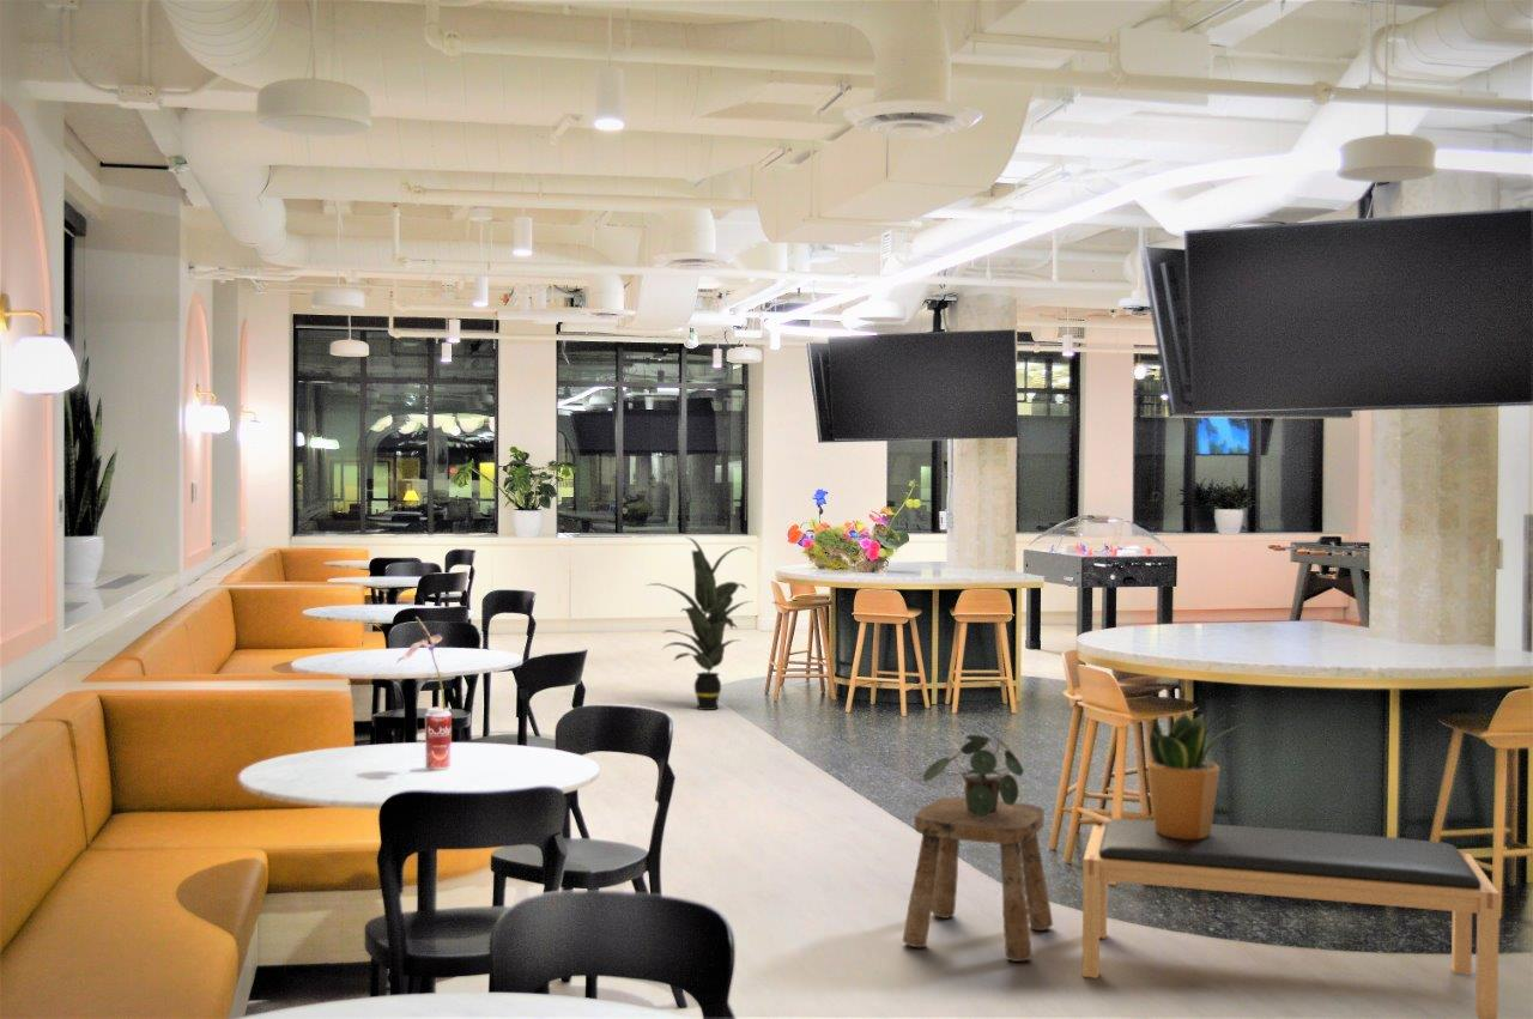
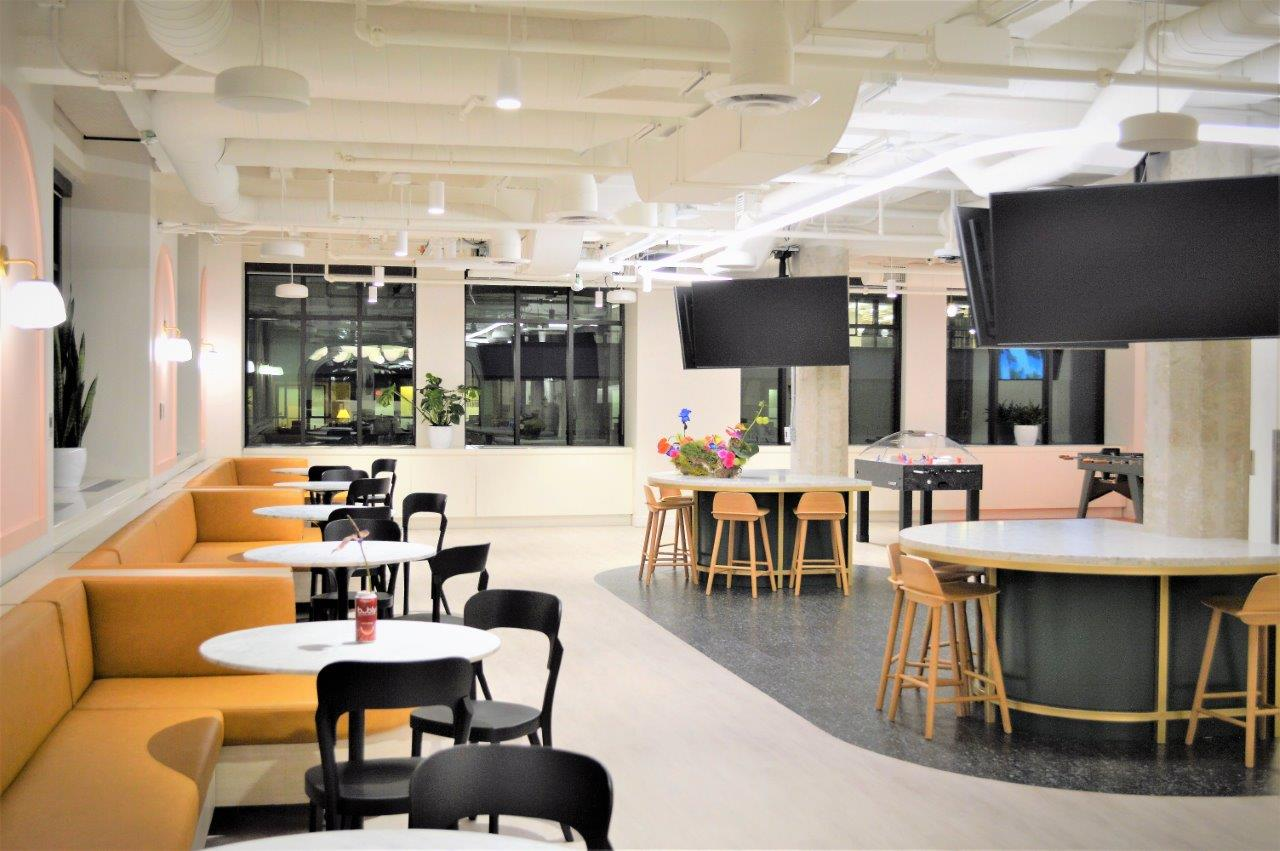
- potted plant [1138,710,1248,839]
- indoor plant [647,536,753,711]
- bench [1081,818,1501,1019]
- potted plant [922,734,1025,817]
- stool [902,795,1054,963]
